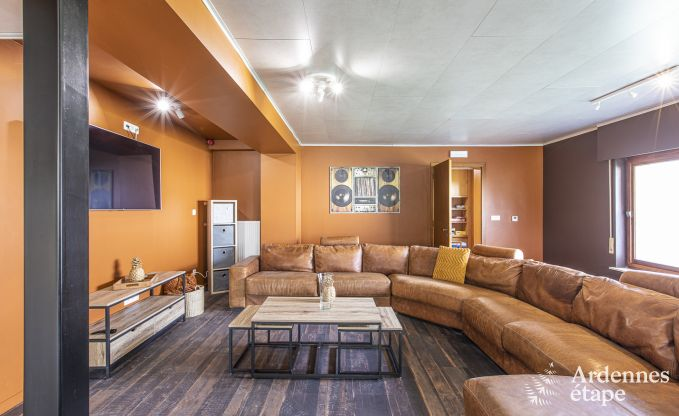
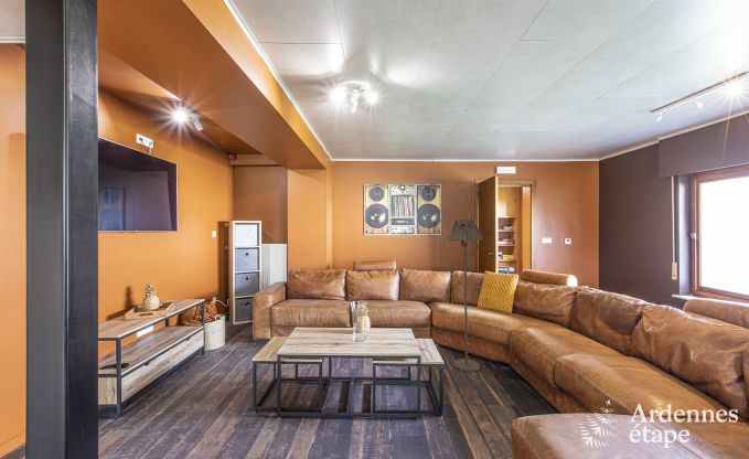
+ floor lamp [447,218,483,373]
